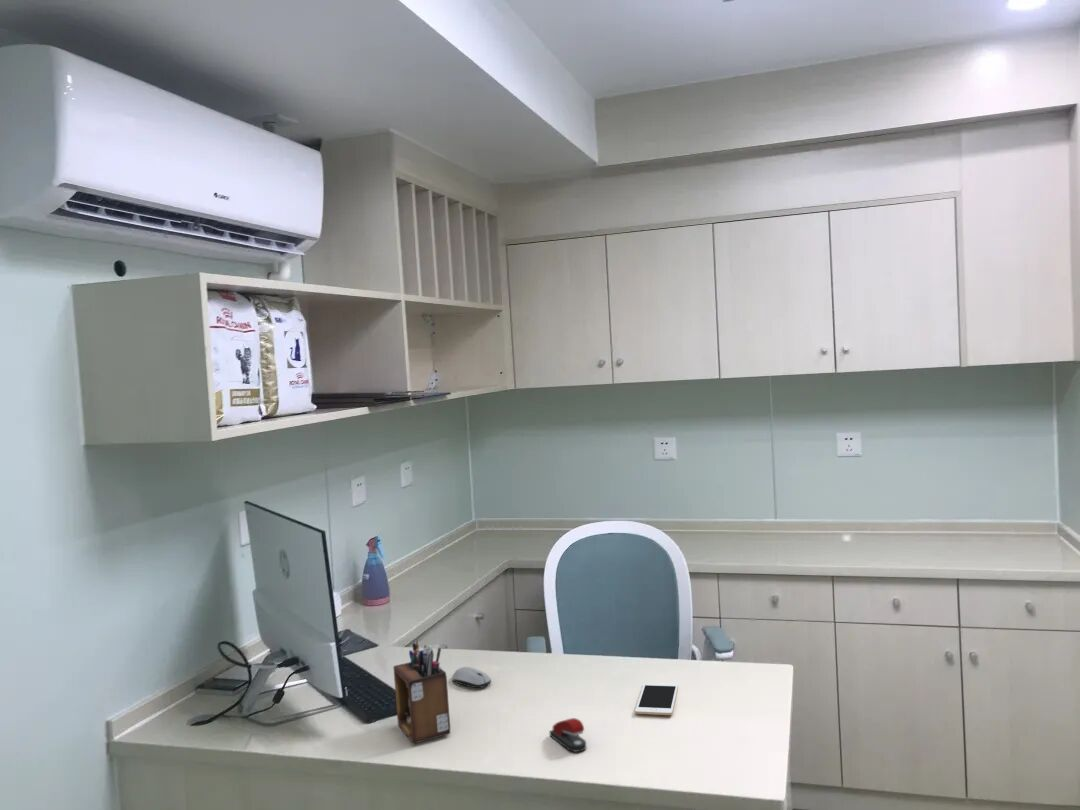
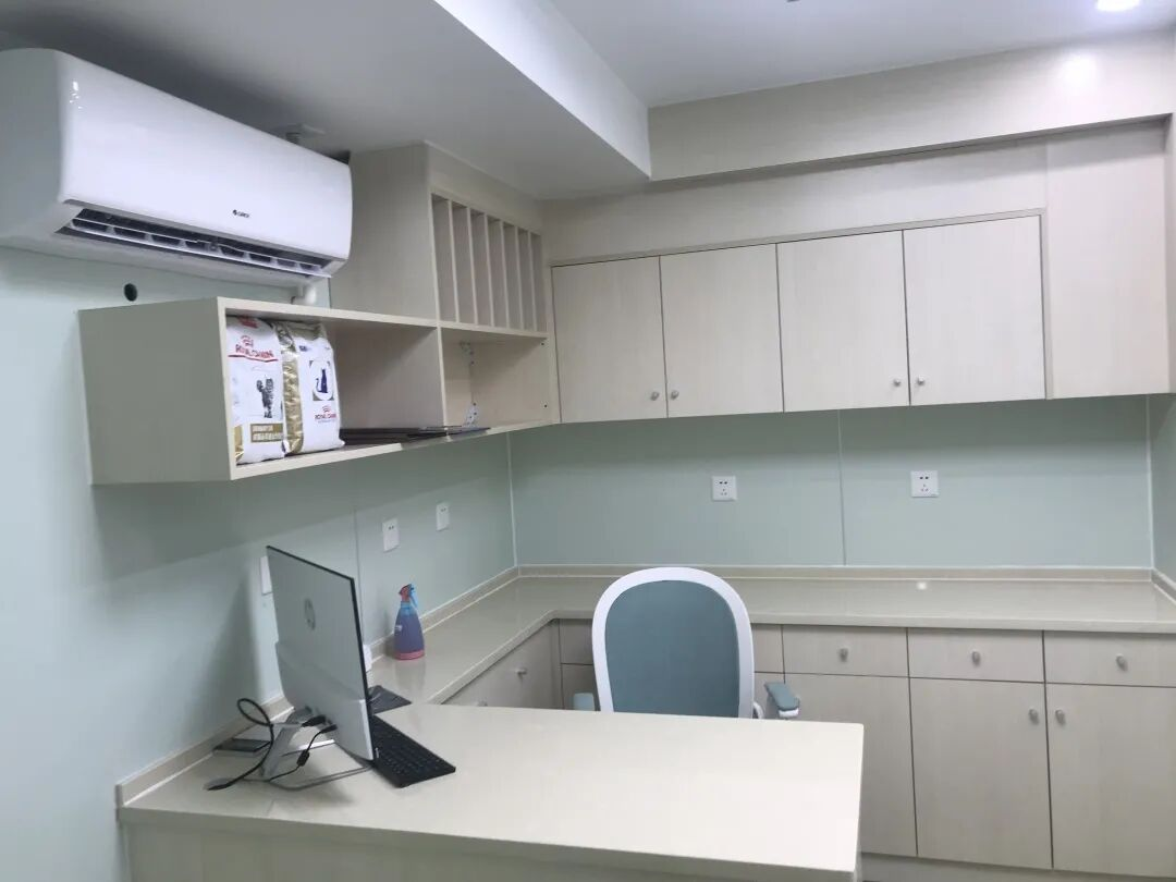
- computer mouse [451,666,492,689]
- cell phone [634,682,679,716]
- desk organizer [392,639,451,745]
- stapler [548,717,587,753]
